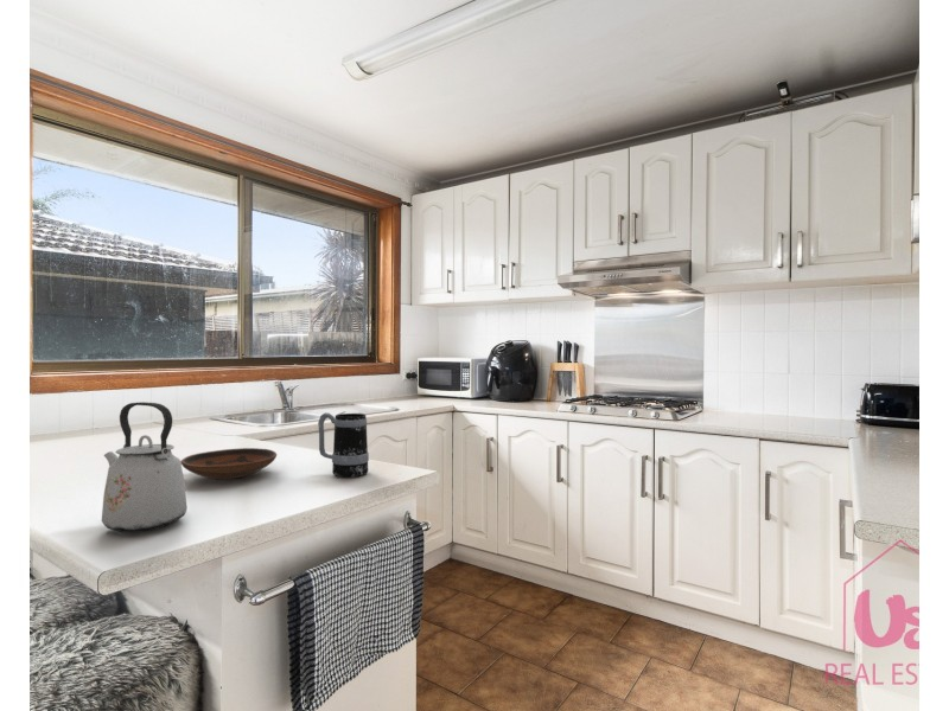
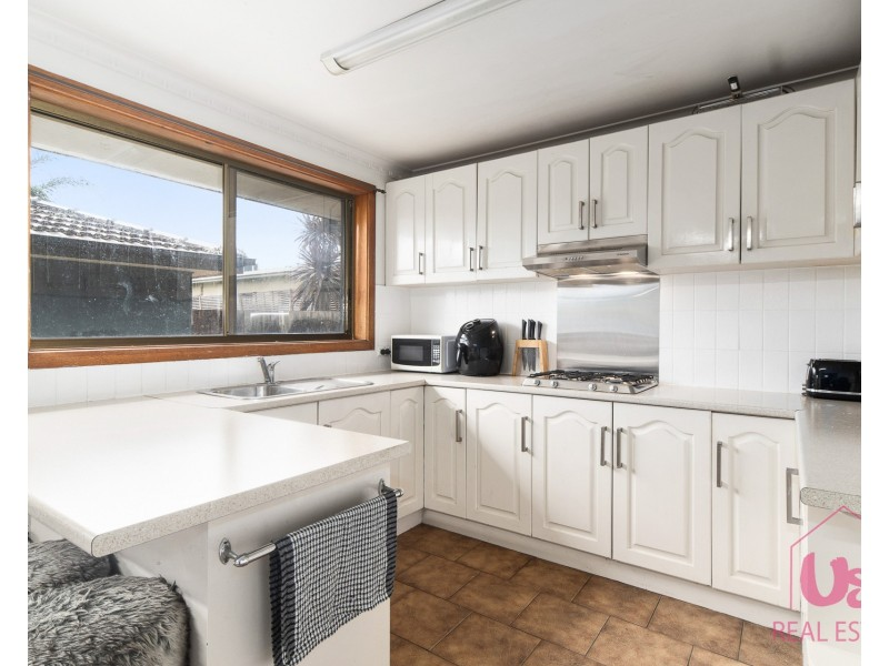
- kettle [101,401,189,533]
- mug [317,411,370,479]
- bowl [180,447,278,481]
